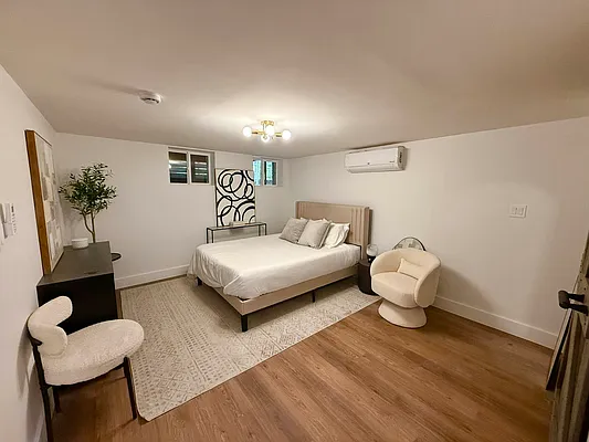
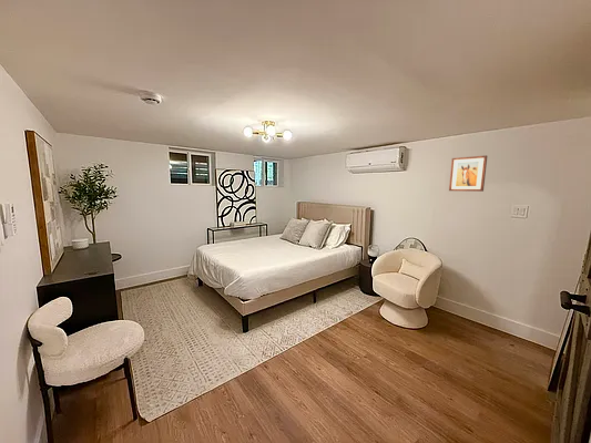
+ wall art [448,155,488,193]
